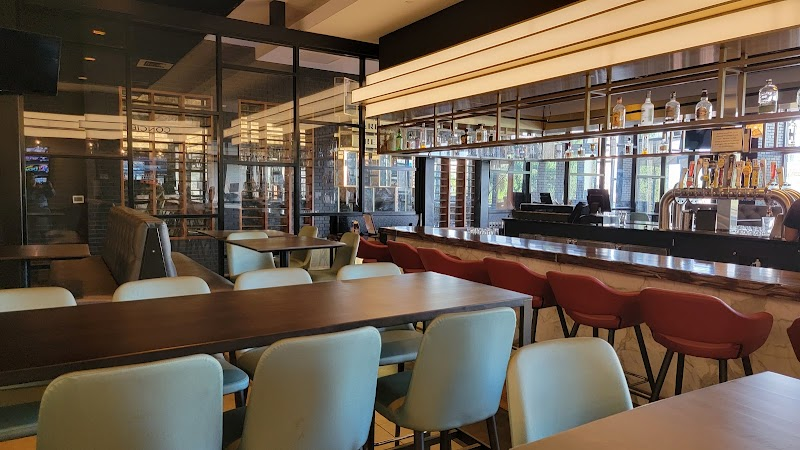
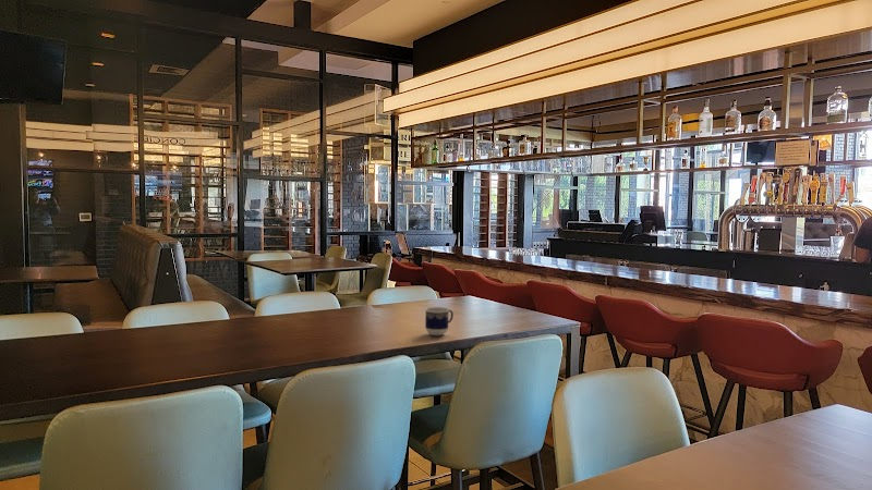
+ cup [424,306,455,336]
